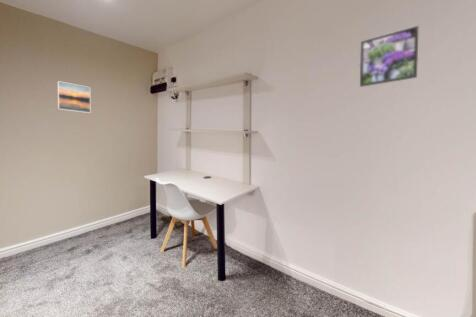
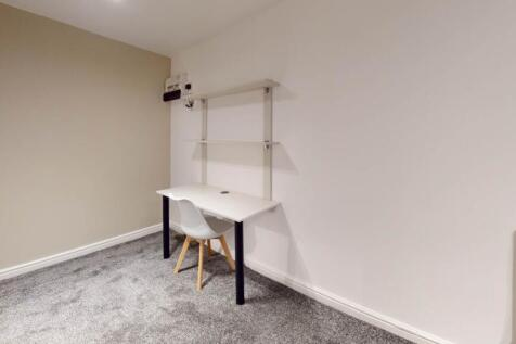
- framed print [57,80,91,114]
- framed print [359,25,420,88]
